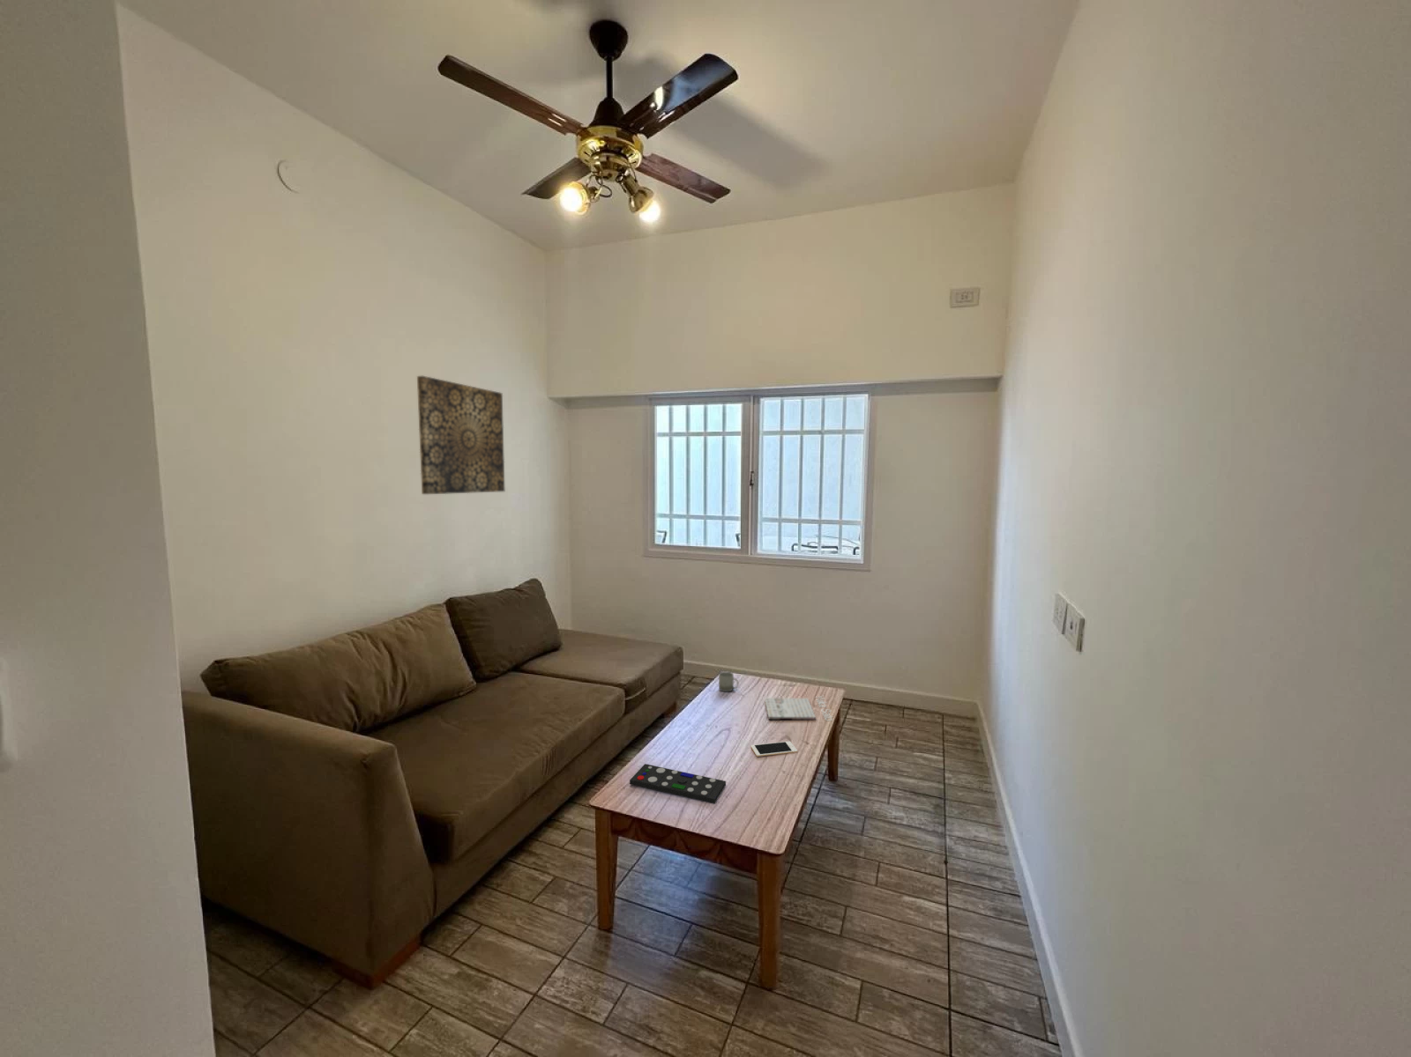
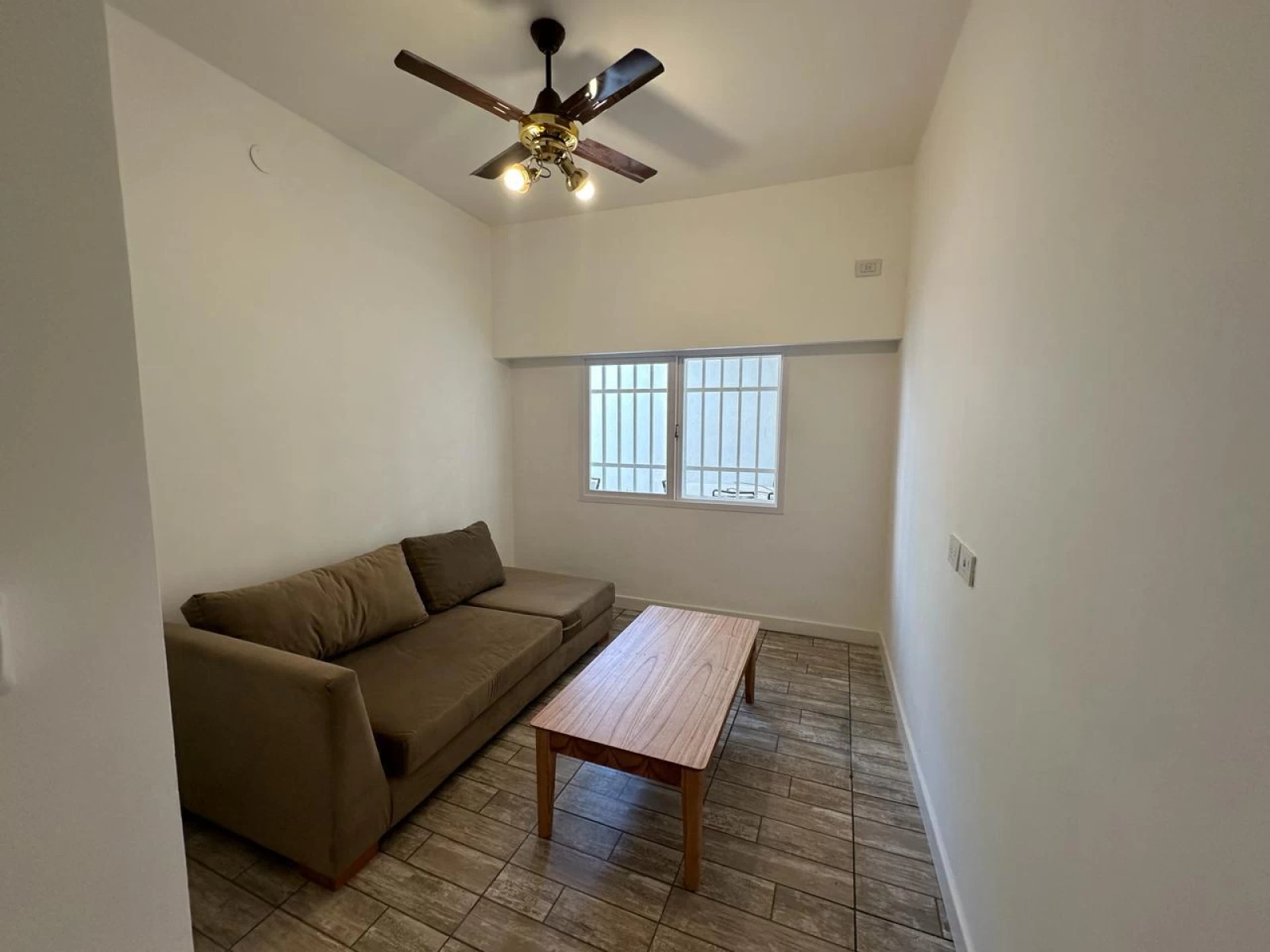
- remote control [629,763,727,804]
- wall art [417,375,506,495]
- cell phone [750,741,798,757]
- magazine [763,695,834,722]
- cup [718,672,740,693]
